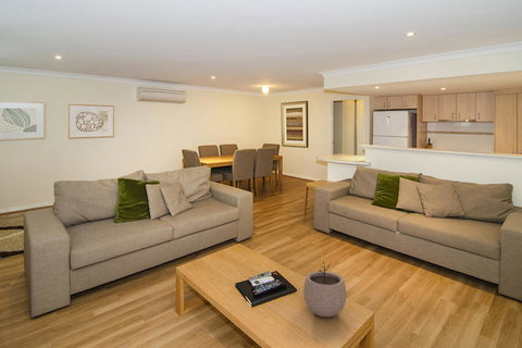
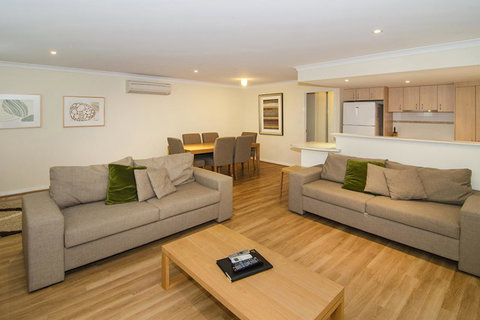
- plant pot [302,260,348,318]
